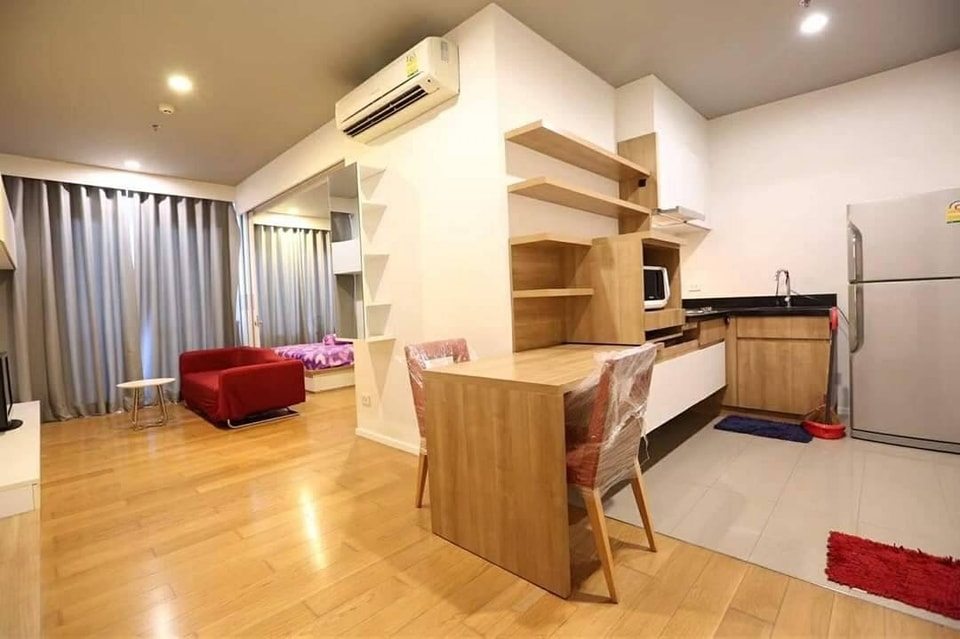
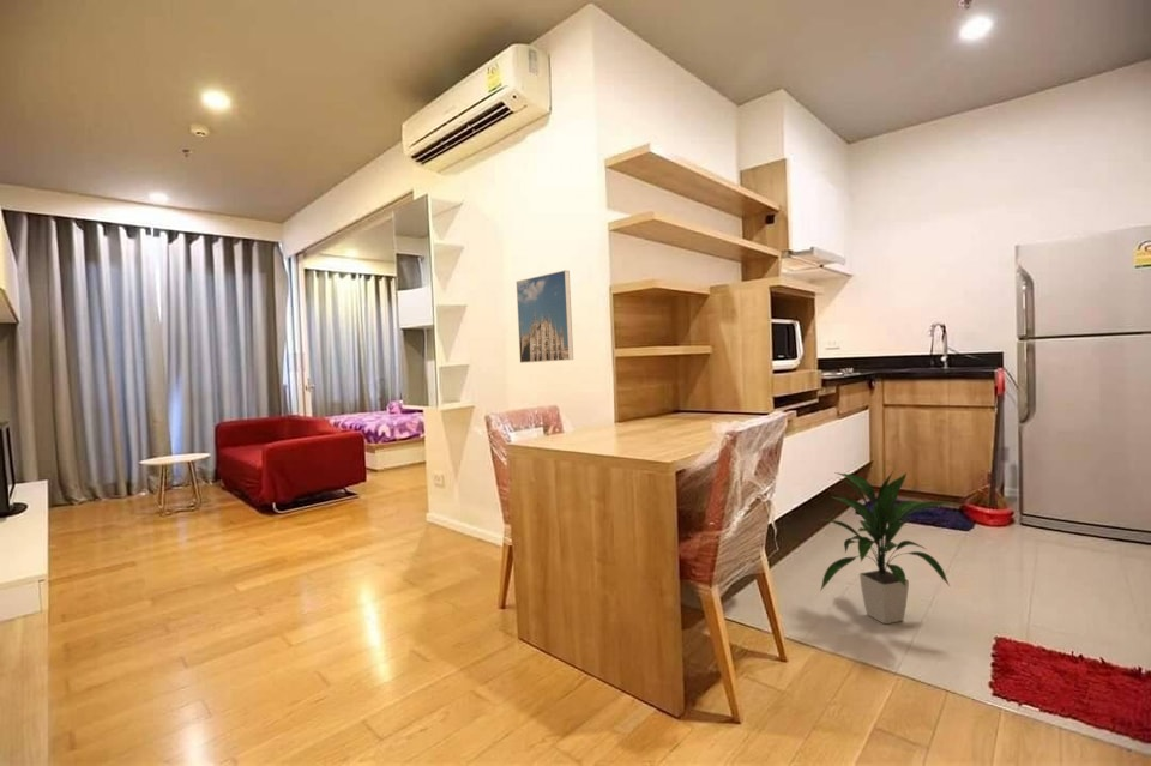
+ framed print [516,269,574,364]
+ indoor plant [819,466,960,625]
